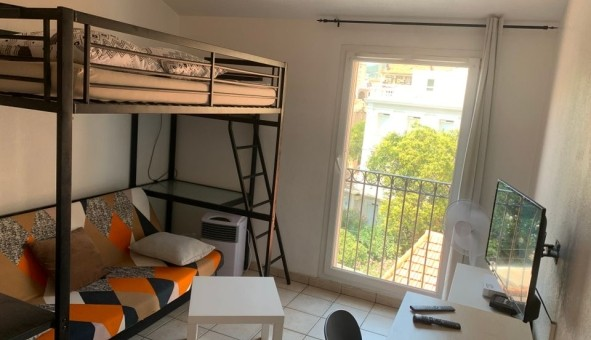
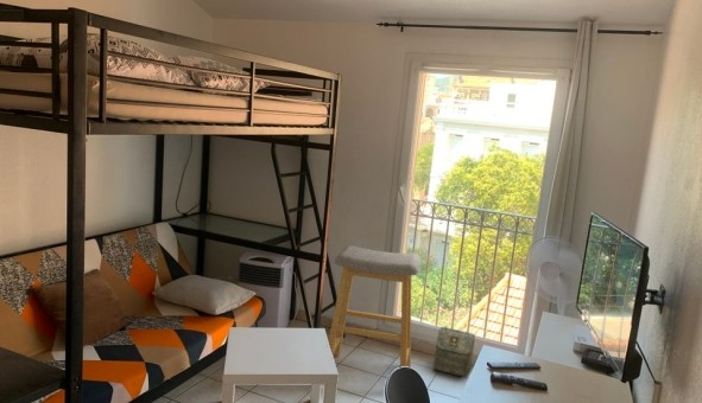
+ bag [432,325,476,379]
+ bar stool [328,244,422,369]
